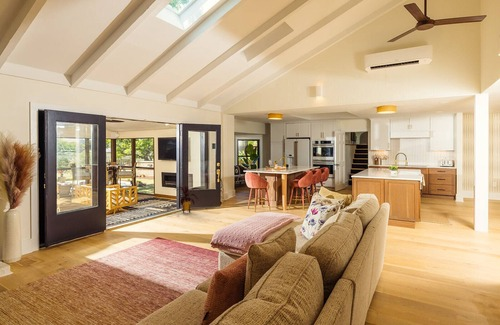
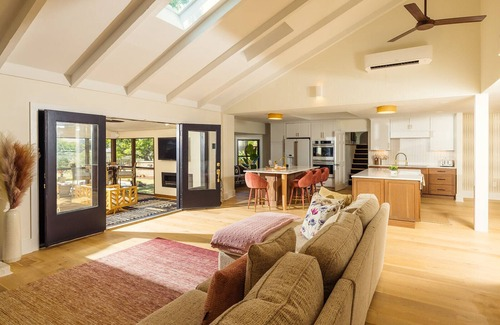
- house plant [173,184,202,215]
